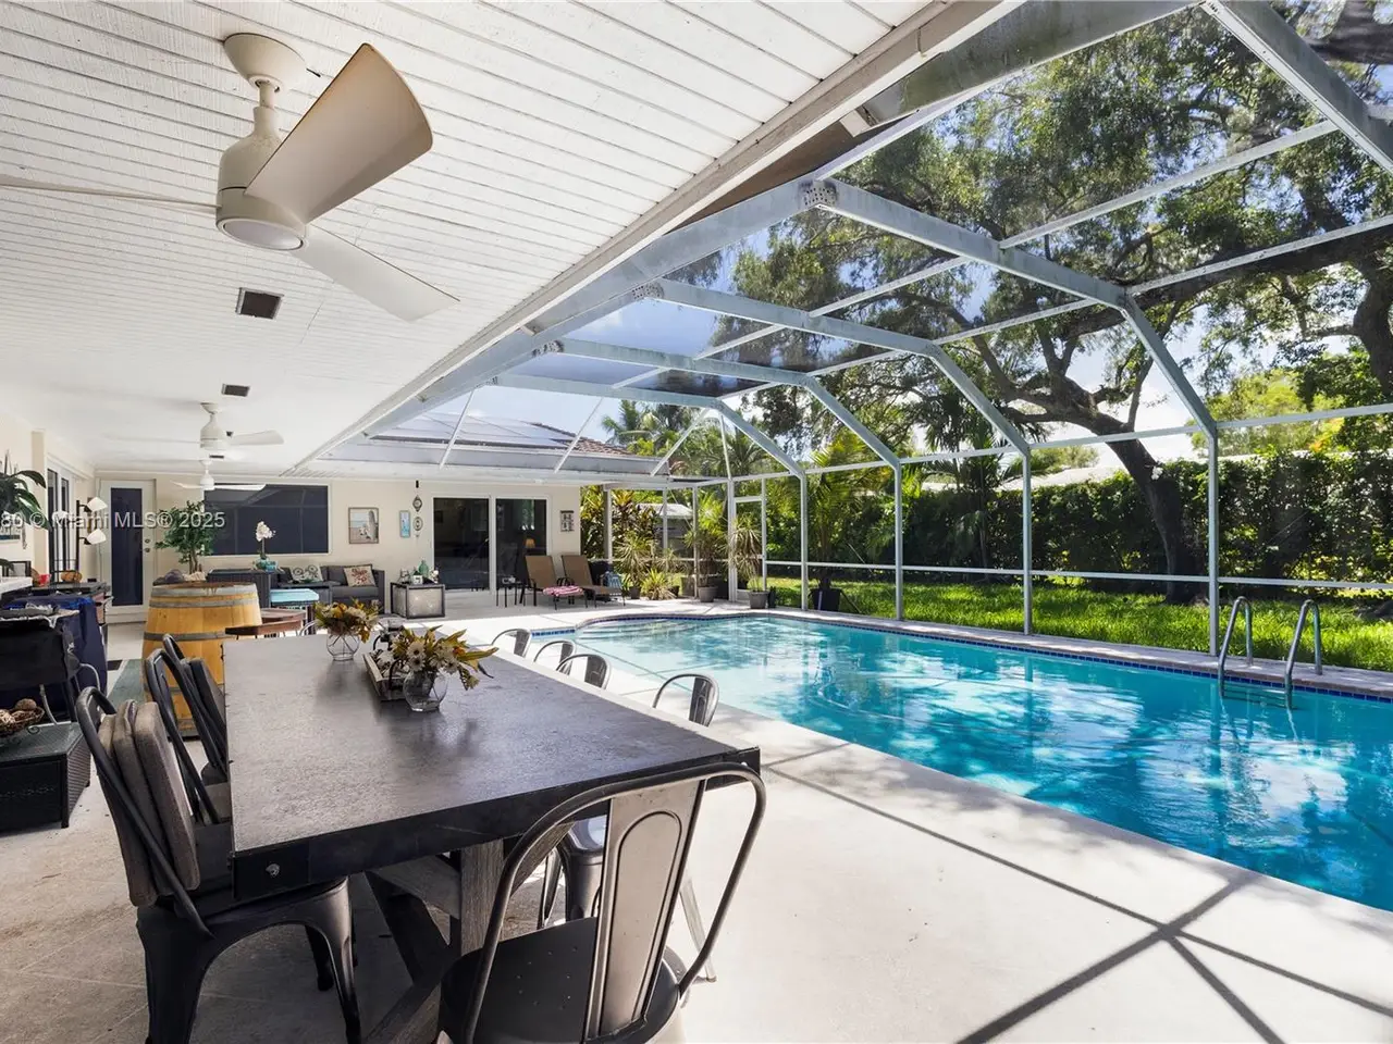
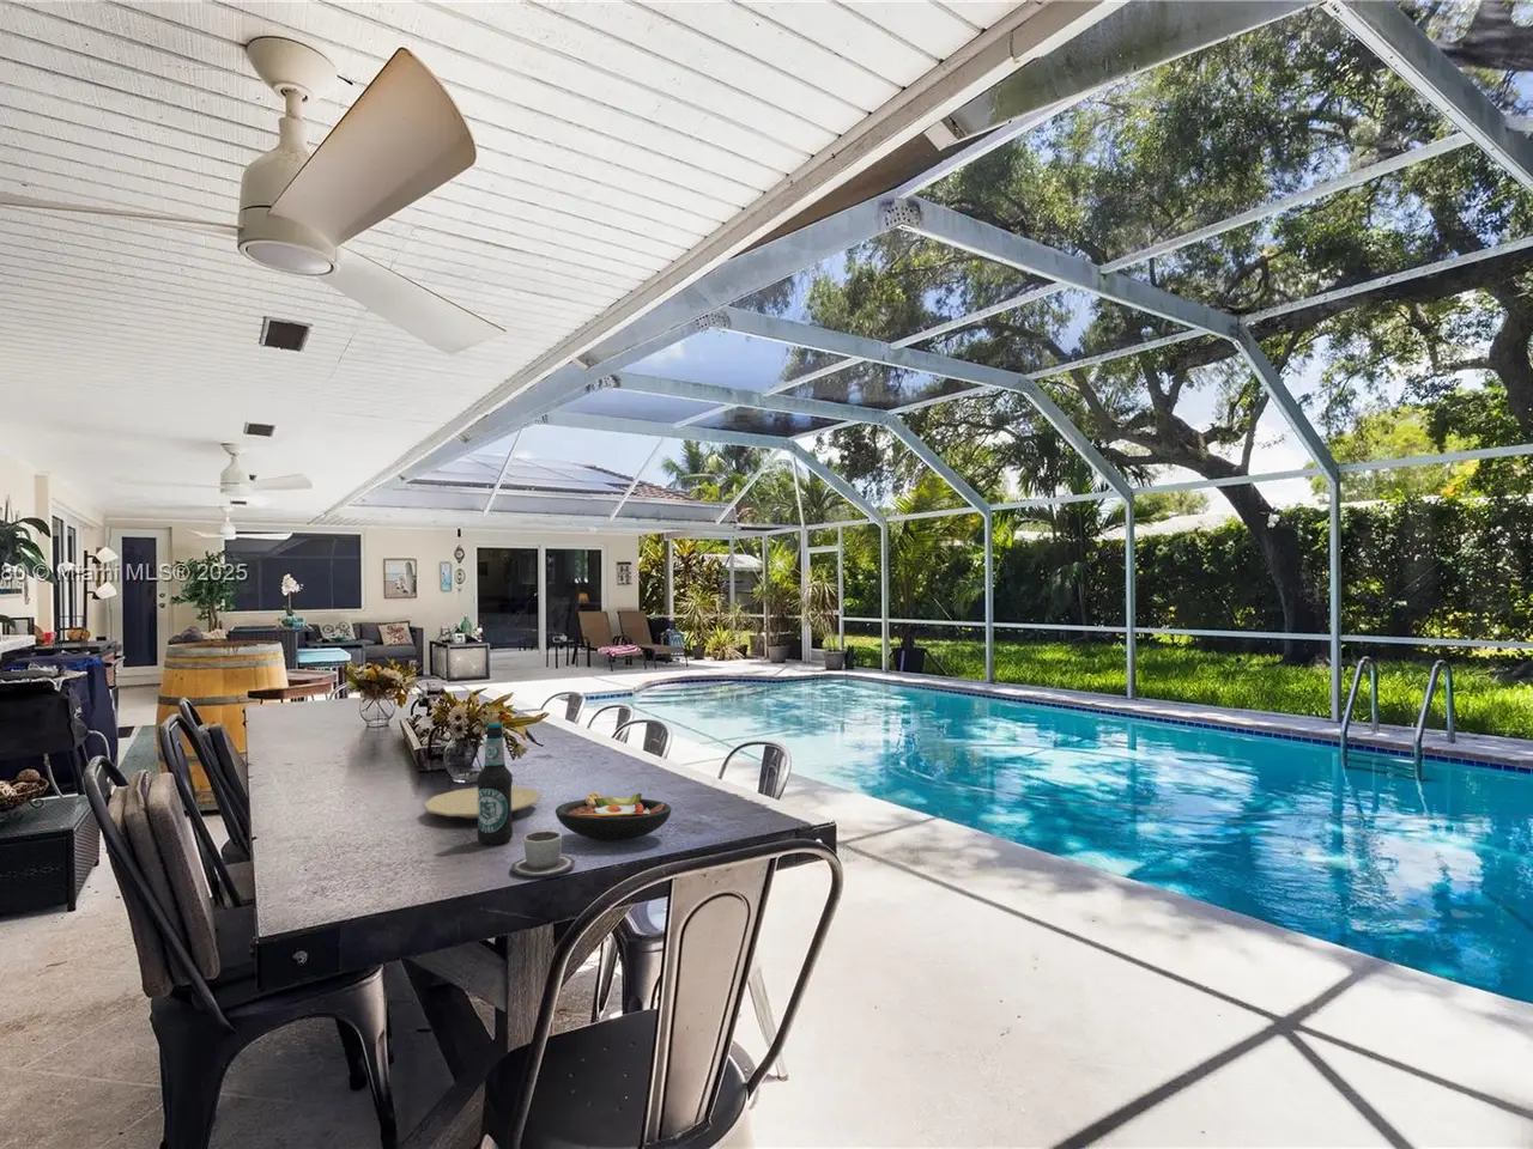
+ bottle [476,722,514,846]
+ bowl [554,791,674,842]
+ cup [509,829,576,877]
+ plate [422,786,542,820]
